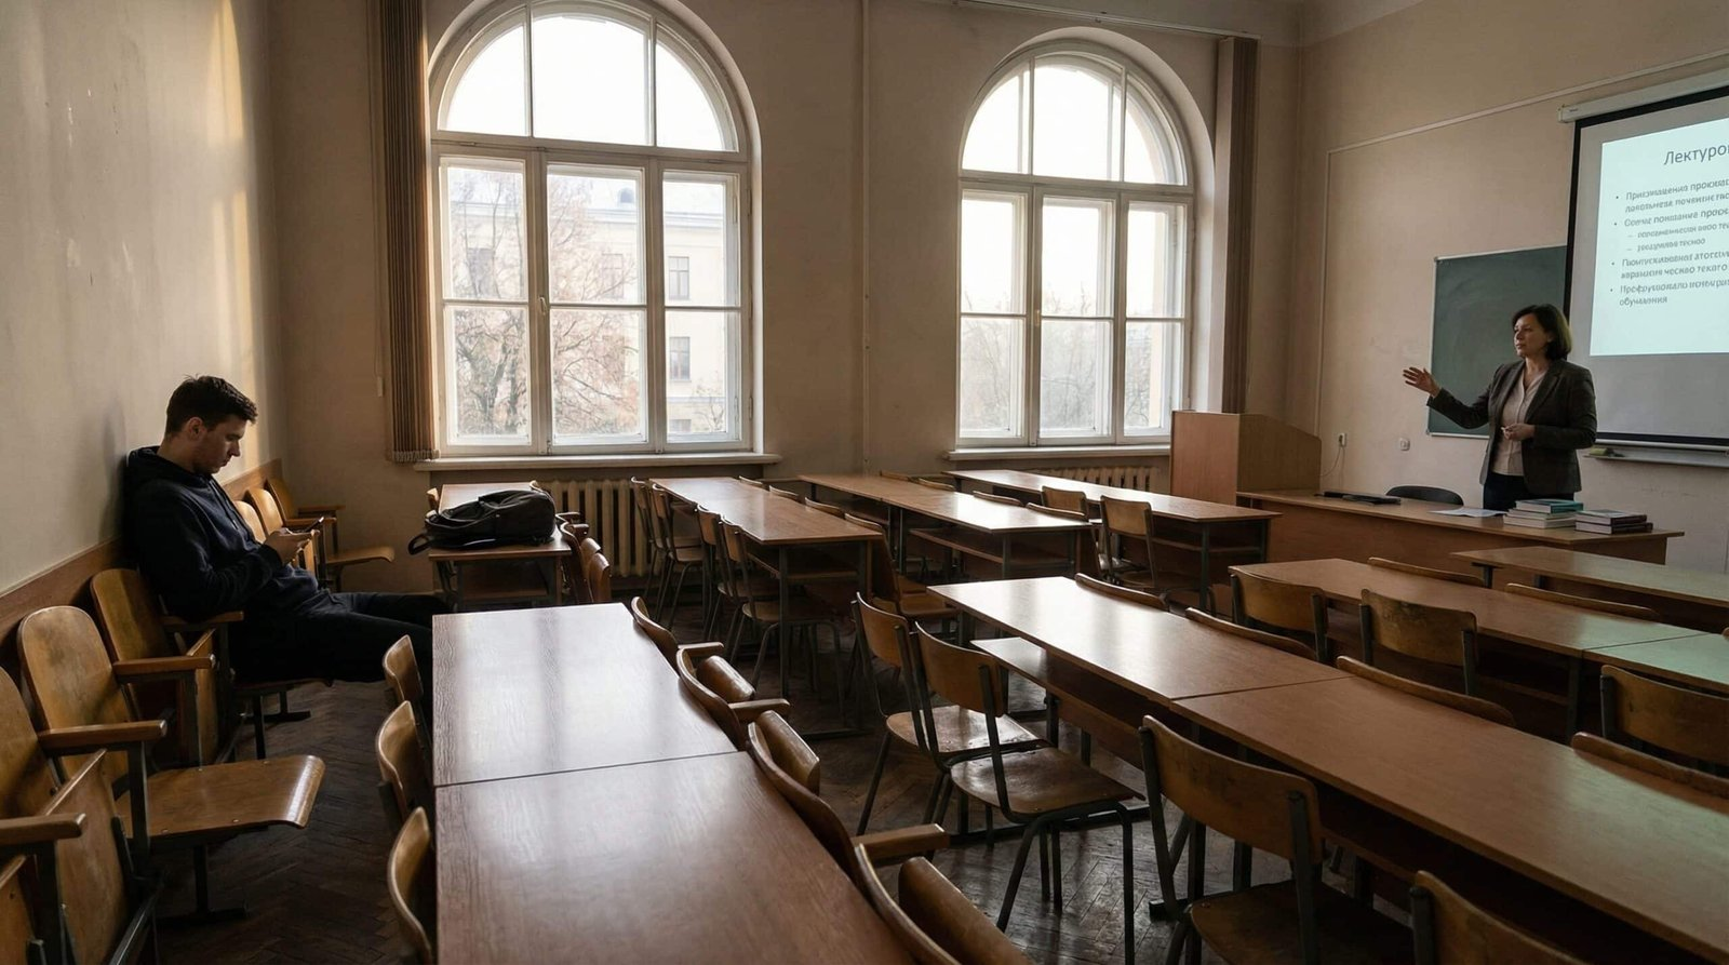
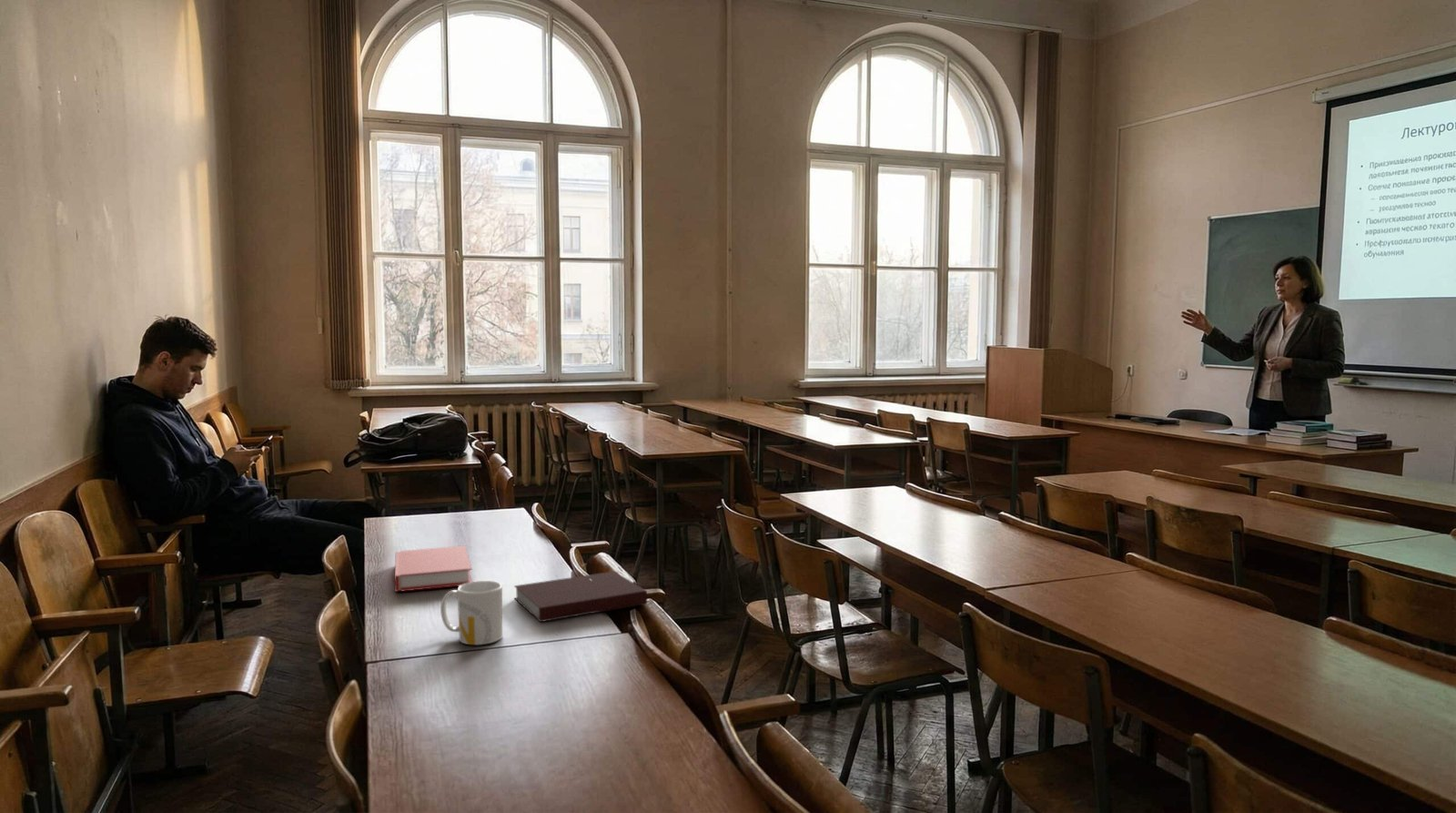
+ notebook [513,571,648,623]
+ mug [440,580,503,645]
+ book [394,545,472,593]
